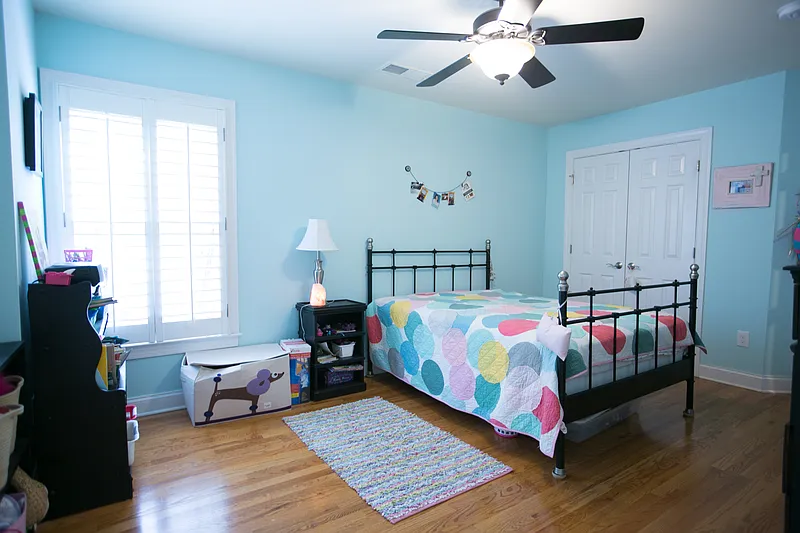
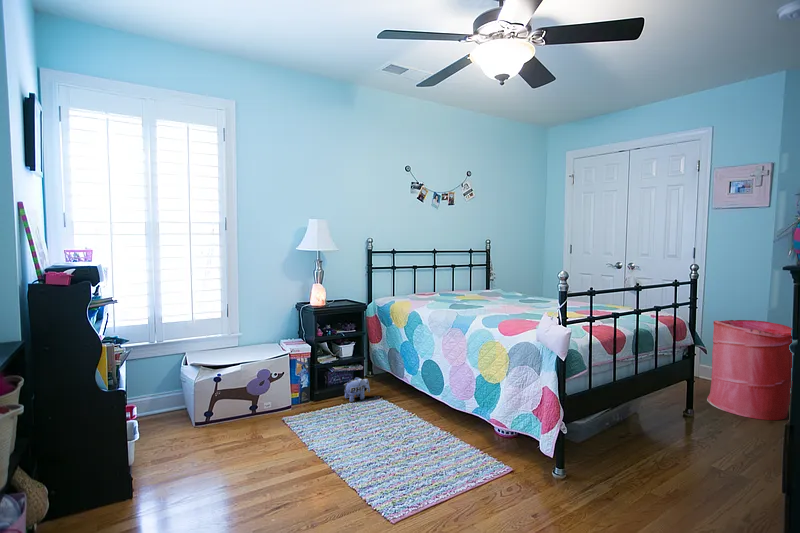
+ plush toy [343,376,371,403]
+ laundry hamper [706,319,793,421]
